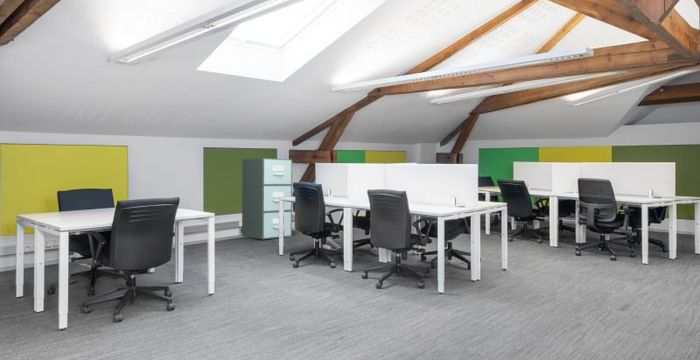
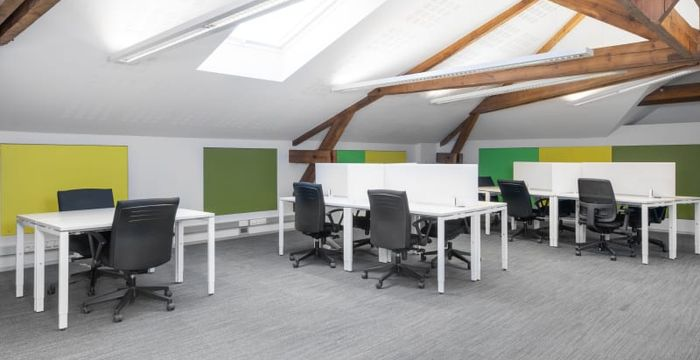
- filing cabinet [241,157,293,240]
